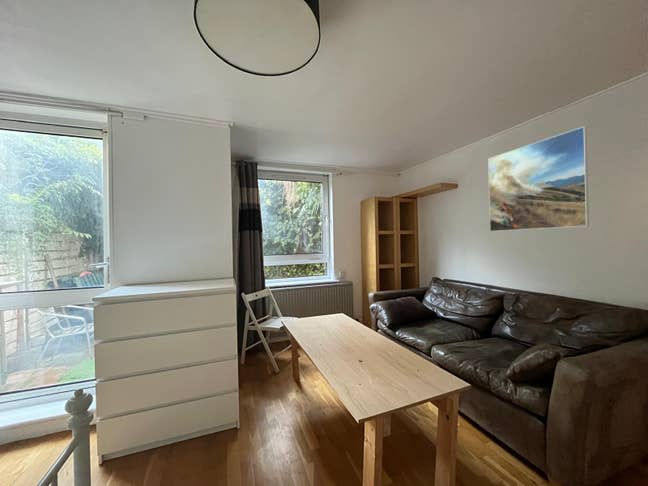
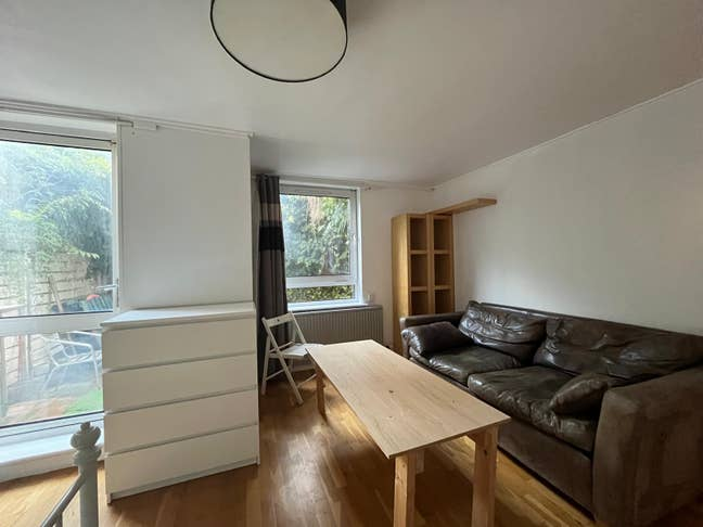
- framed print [487,125,590,232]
